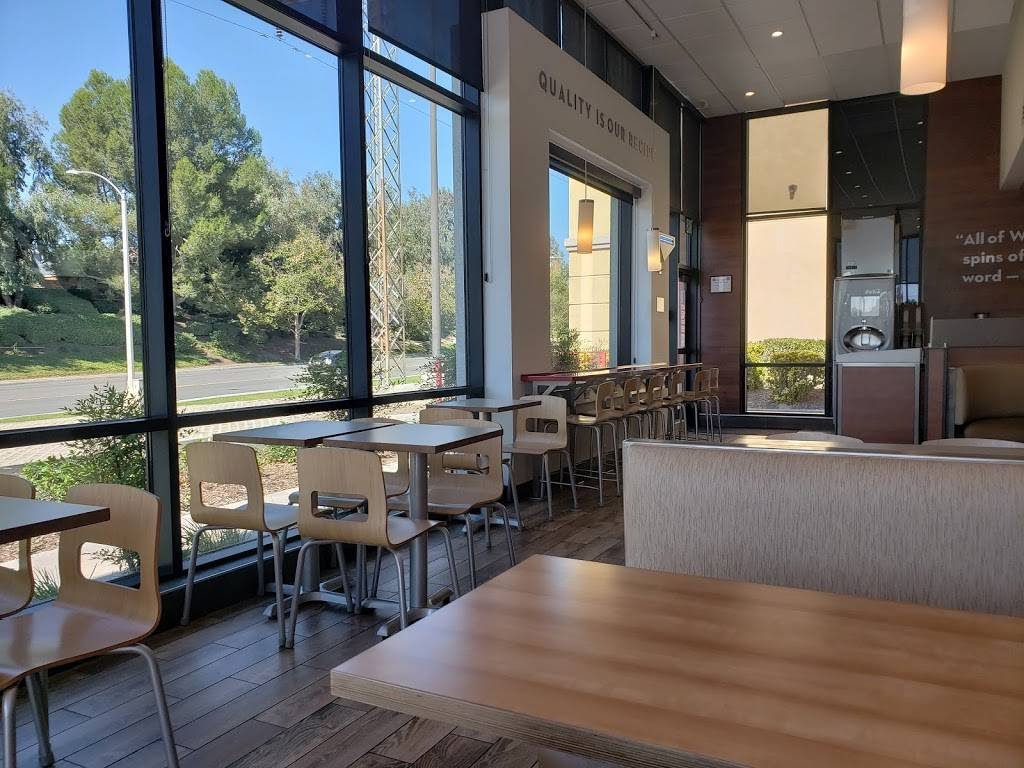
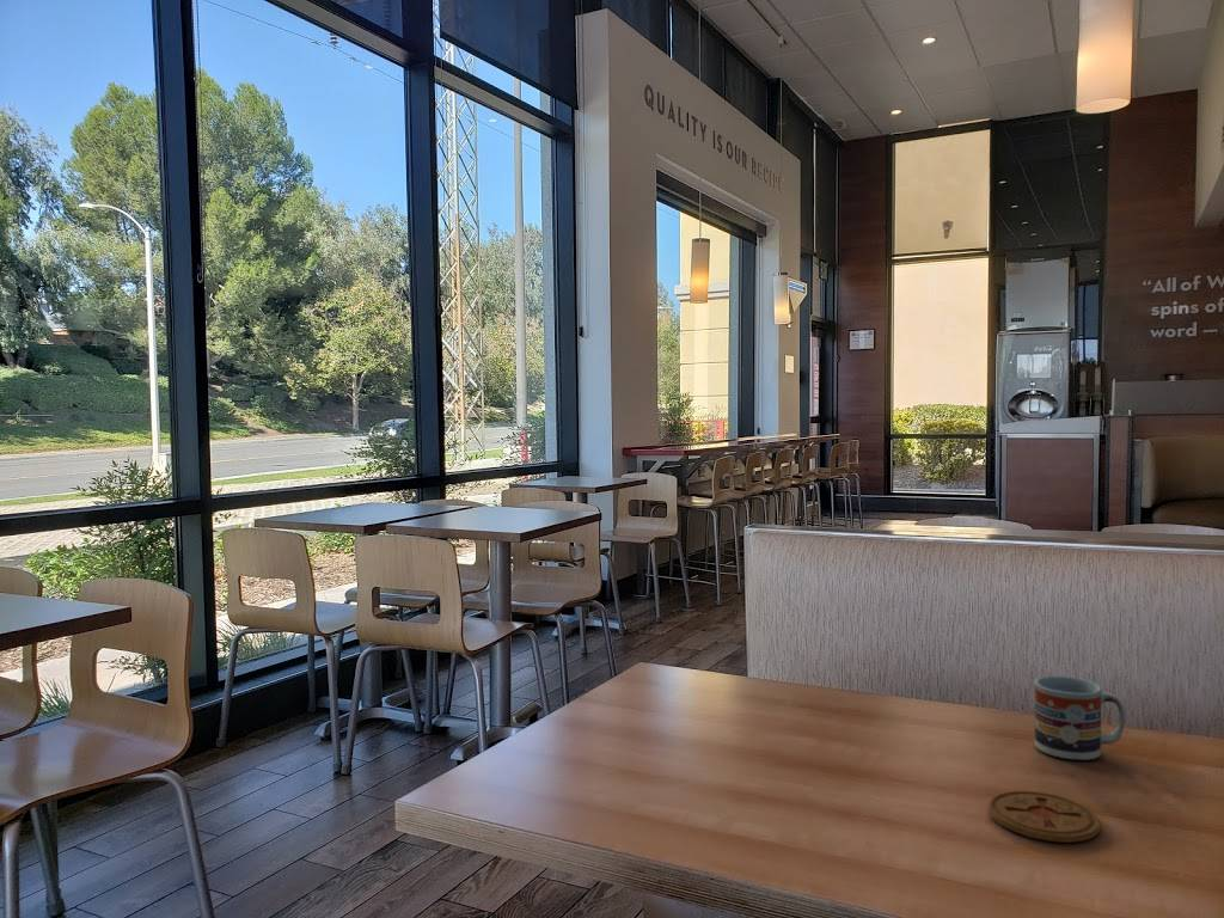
+ cup [1033,675,1127,761]
+ coaster [987,790,1101,844]
